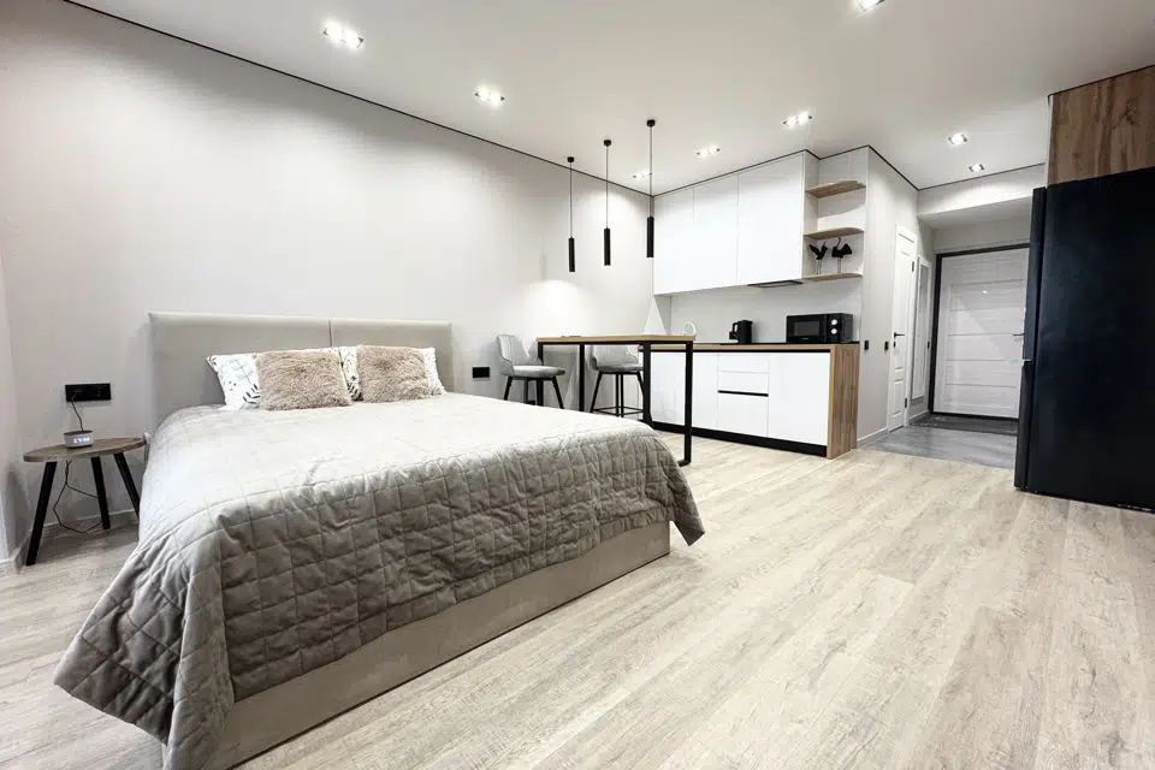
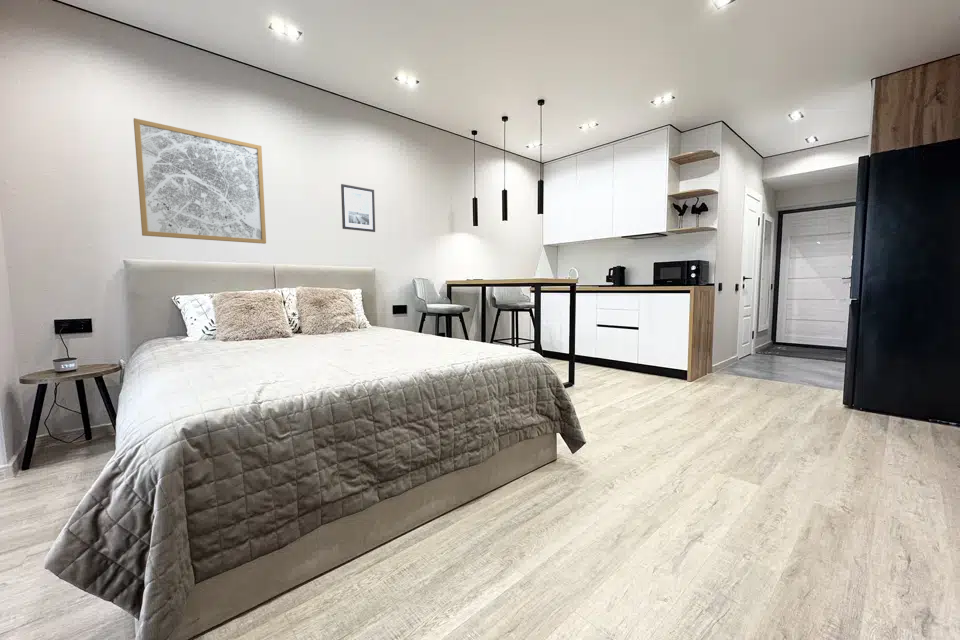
+ wall art [133,117,267,245]
+ wall art [340,183,376,233]
